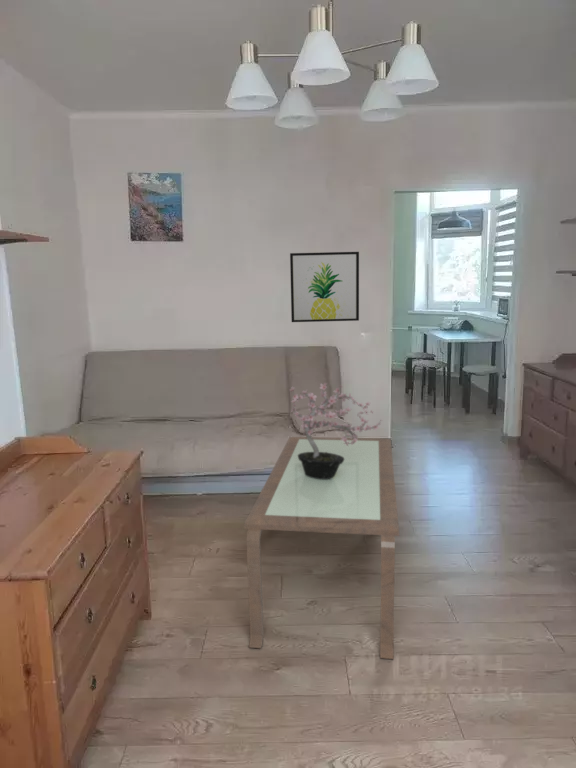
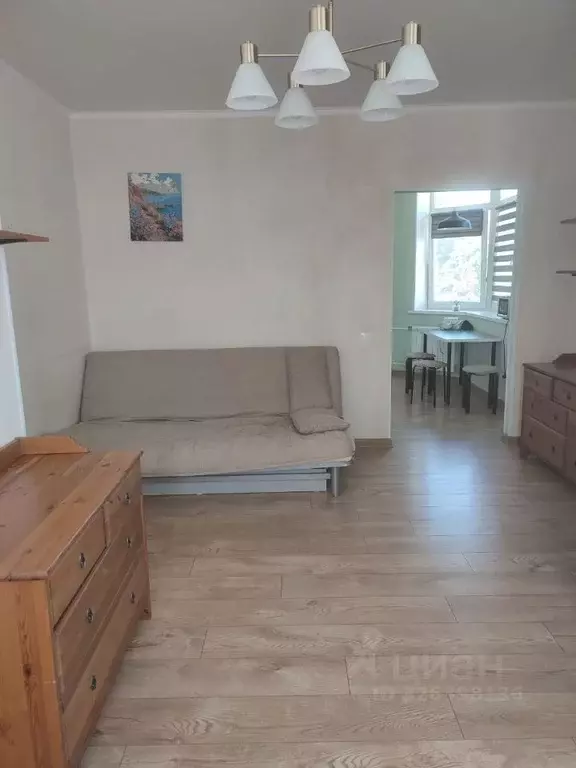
- wall art [289,251,360,323]
- potted plant [288,382,383,479]
- coffee table [243,436,400,660]
